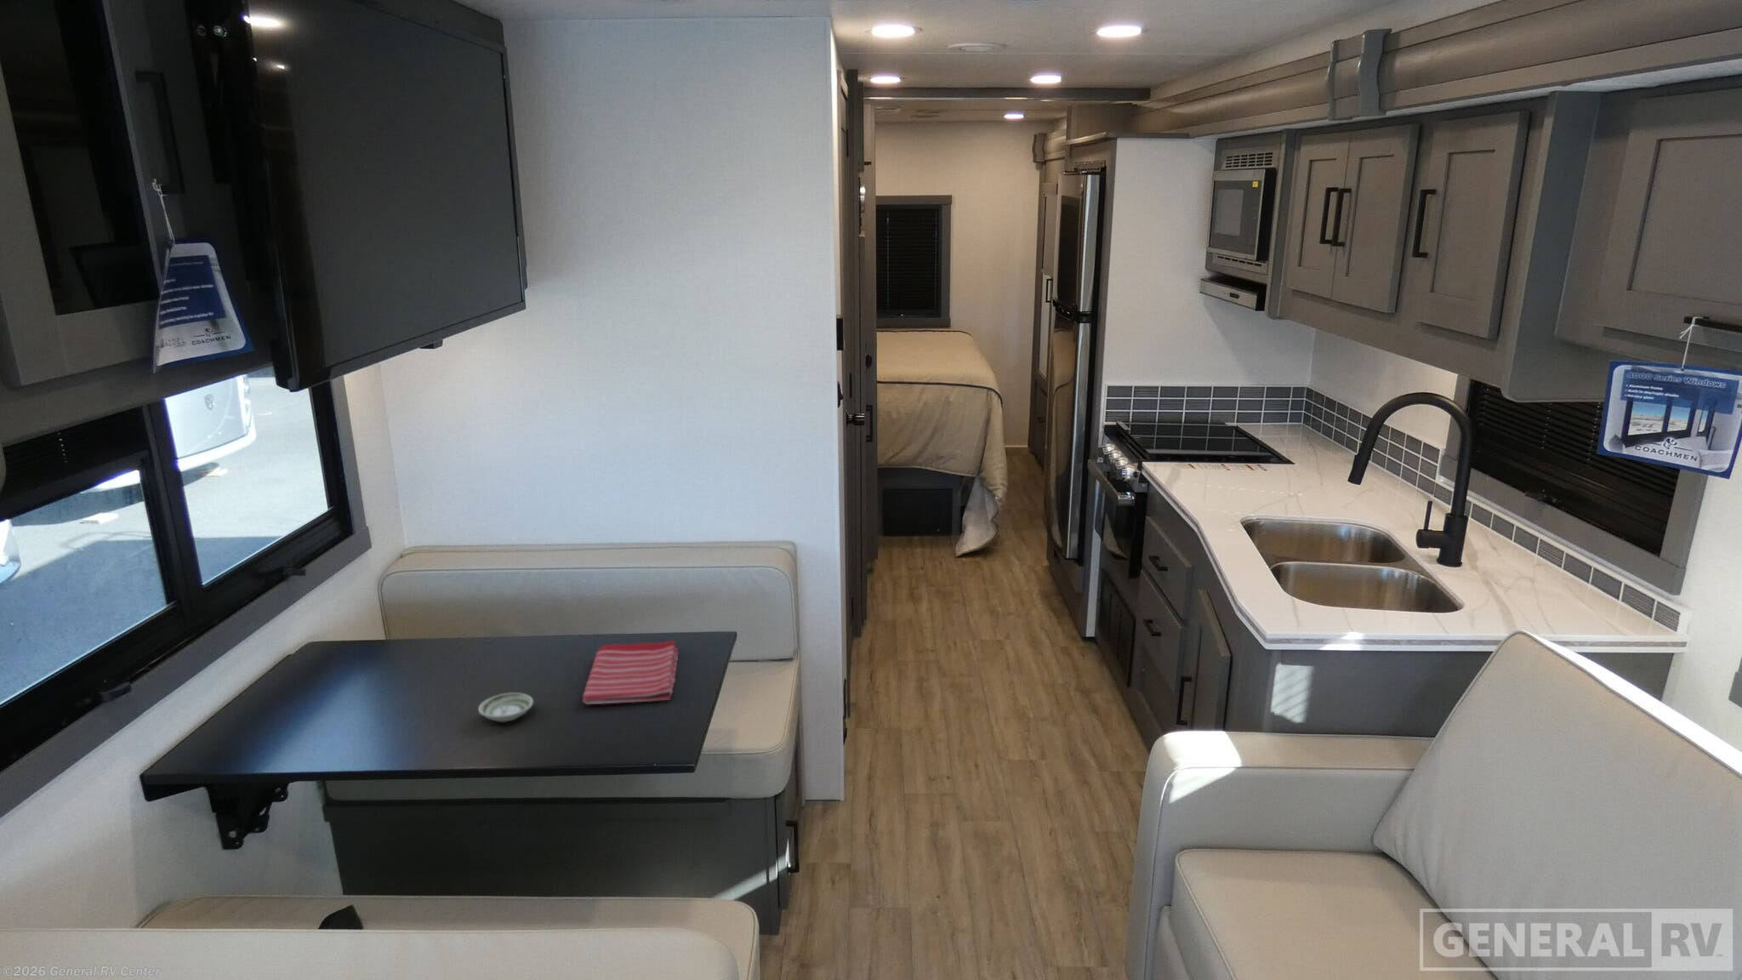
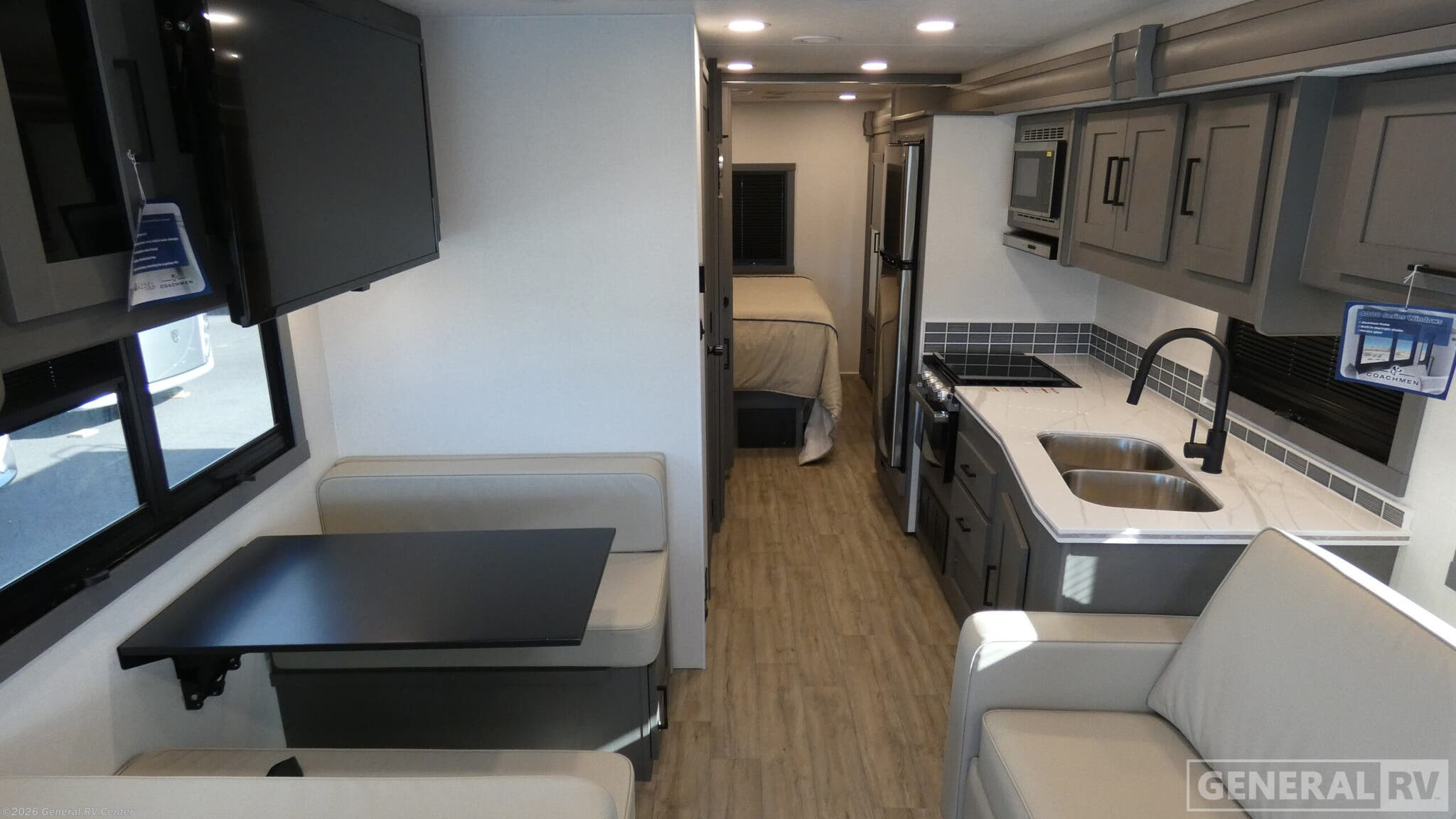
- saucer [477,692,534,723]
- dish towel [581,640,680,705]
